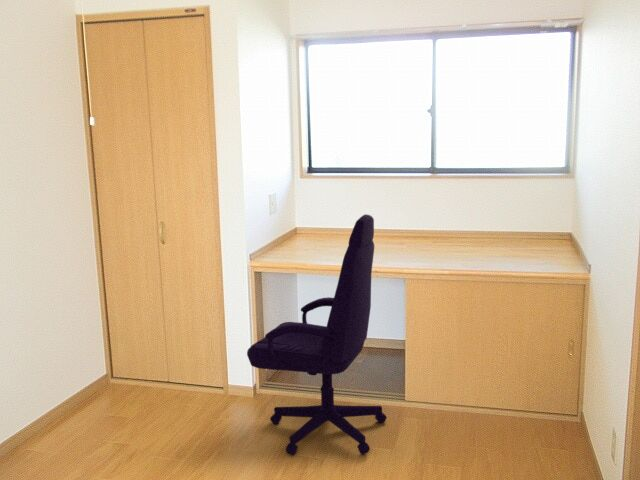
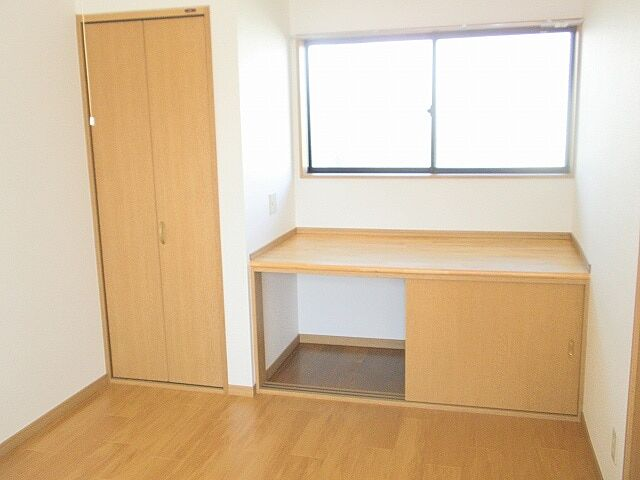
- office chair [246,213,388,456]
